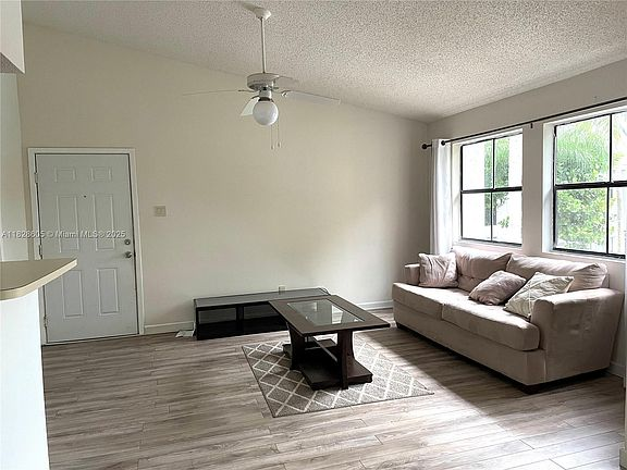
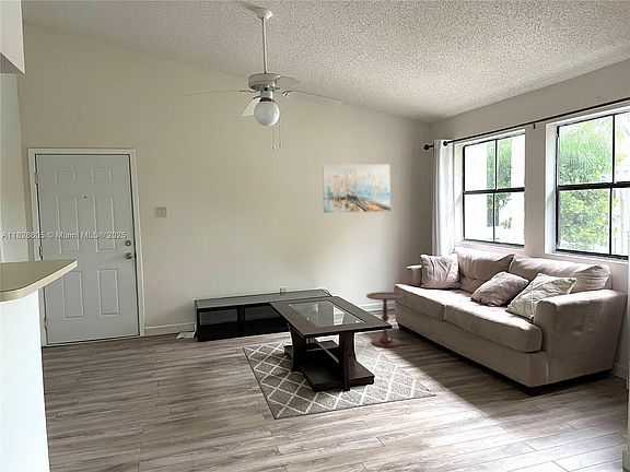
+ side table [365,291,405,349]
+ wall art [322,163,392,214]
